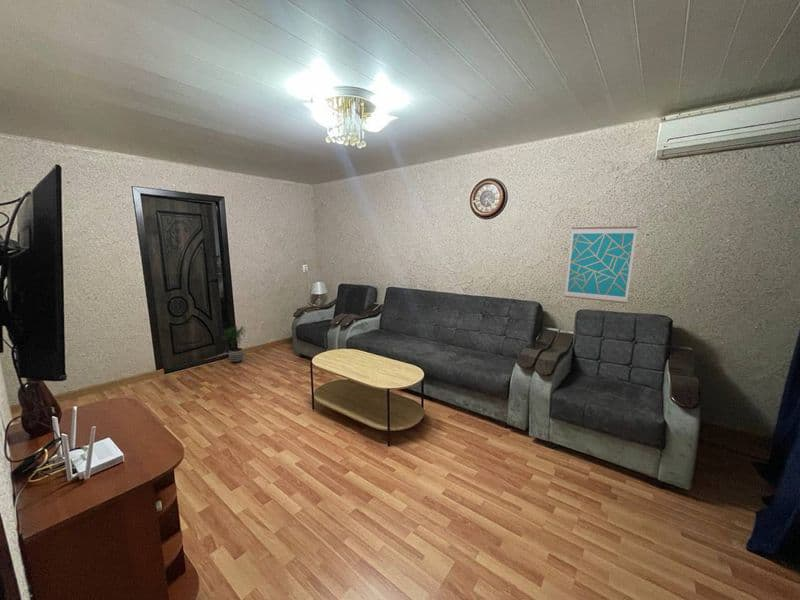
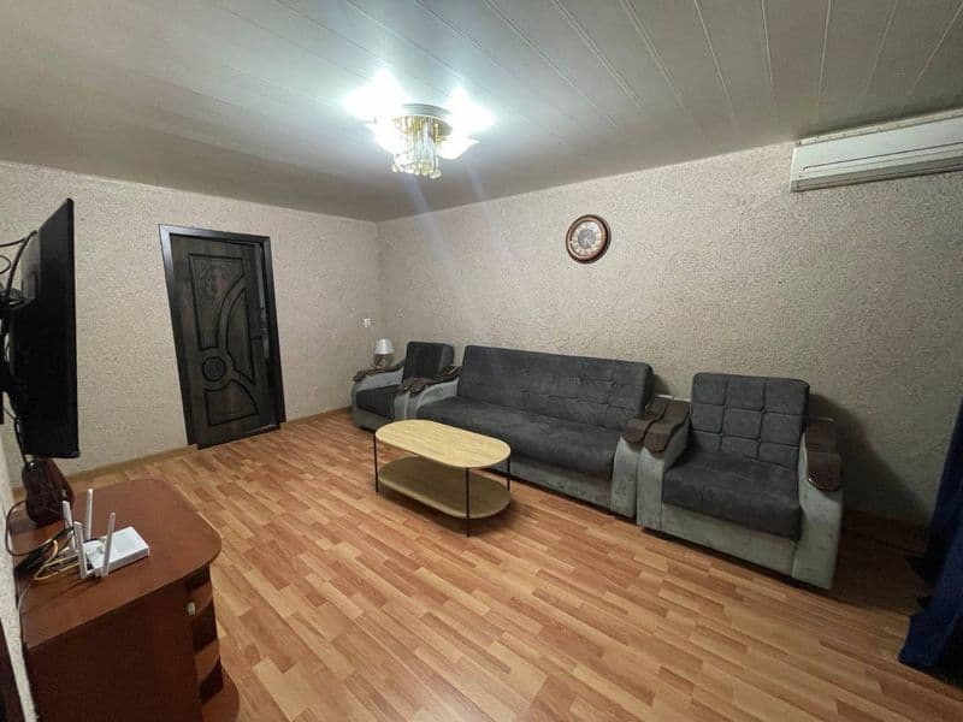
- potted plant [220,324,247,364]
- wall art [564,225,639,304]
